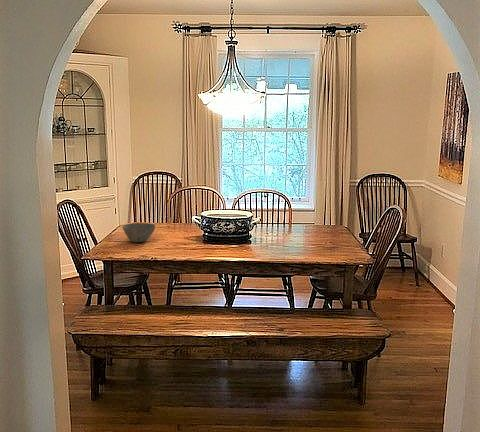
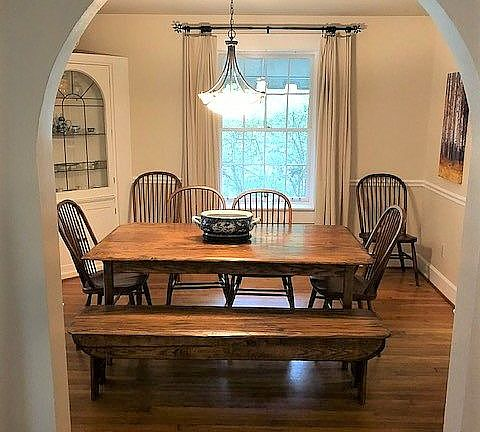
- bowl [121,222,157,243]
